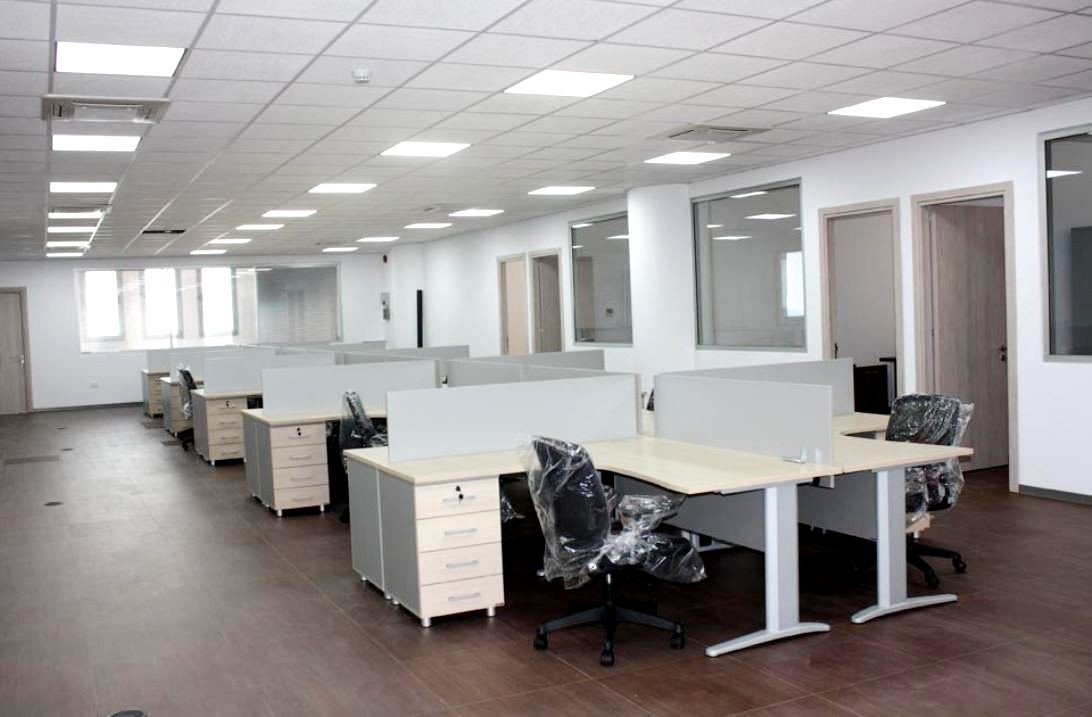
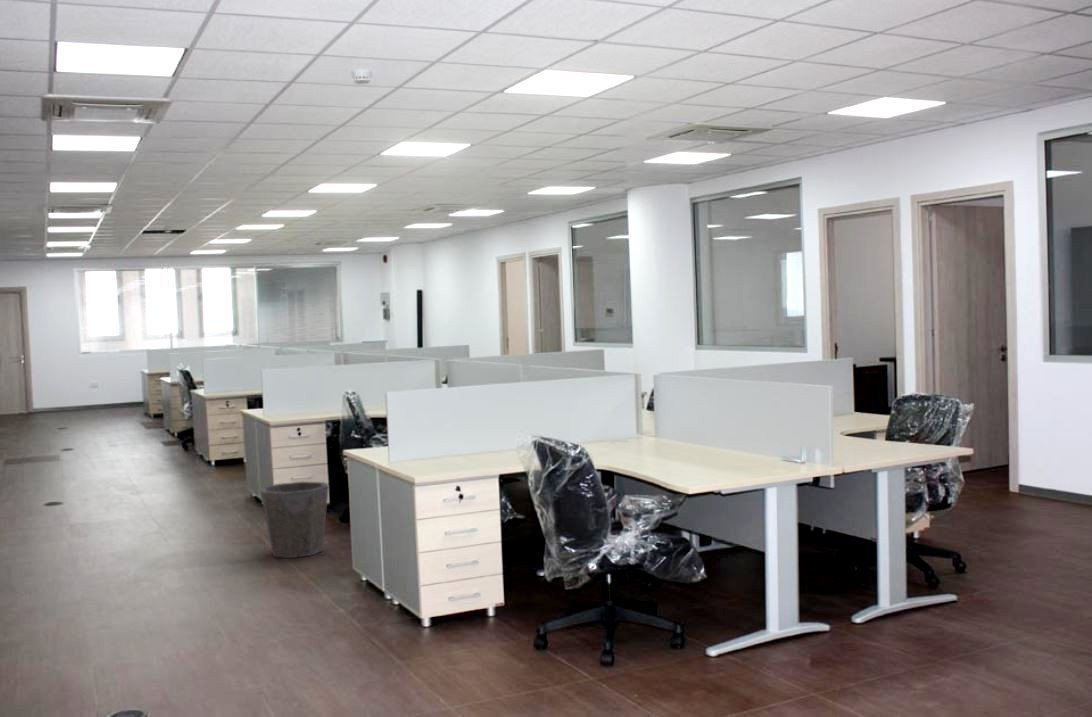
+ waste bin [259,481,330,559]
